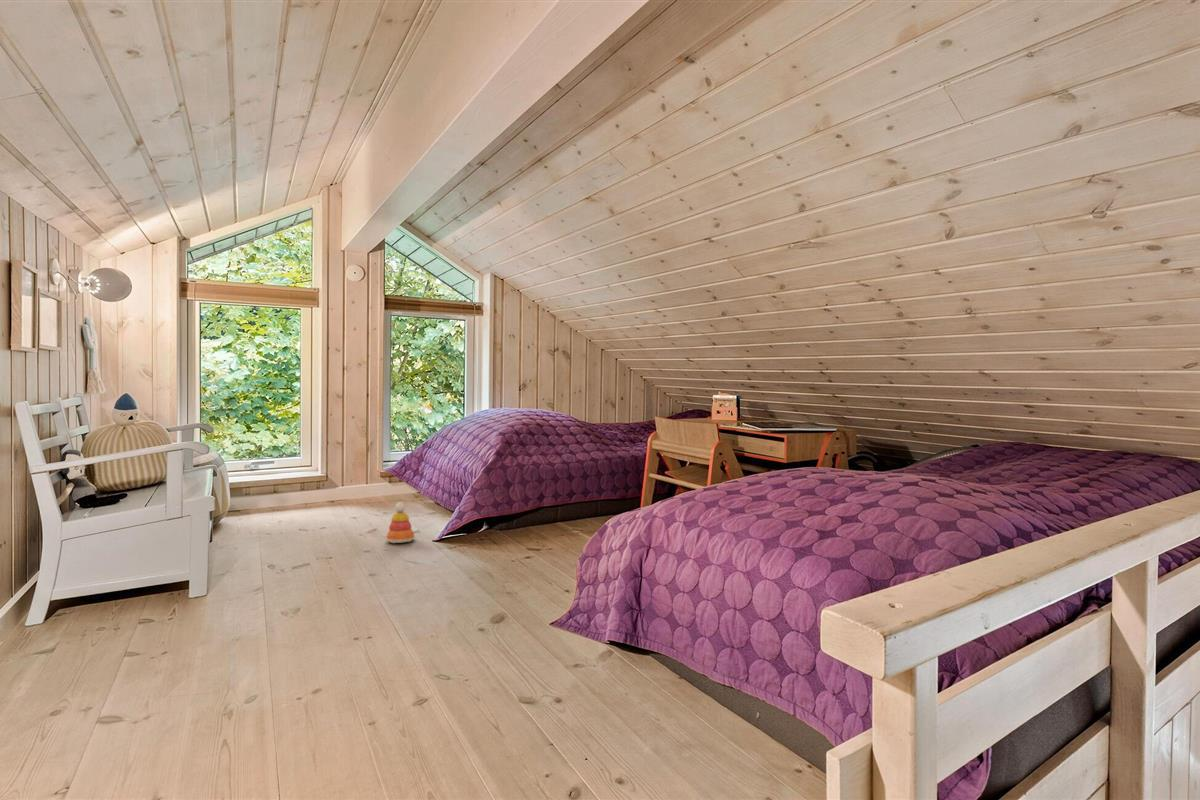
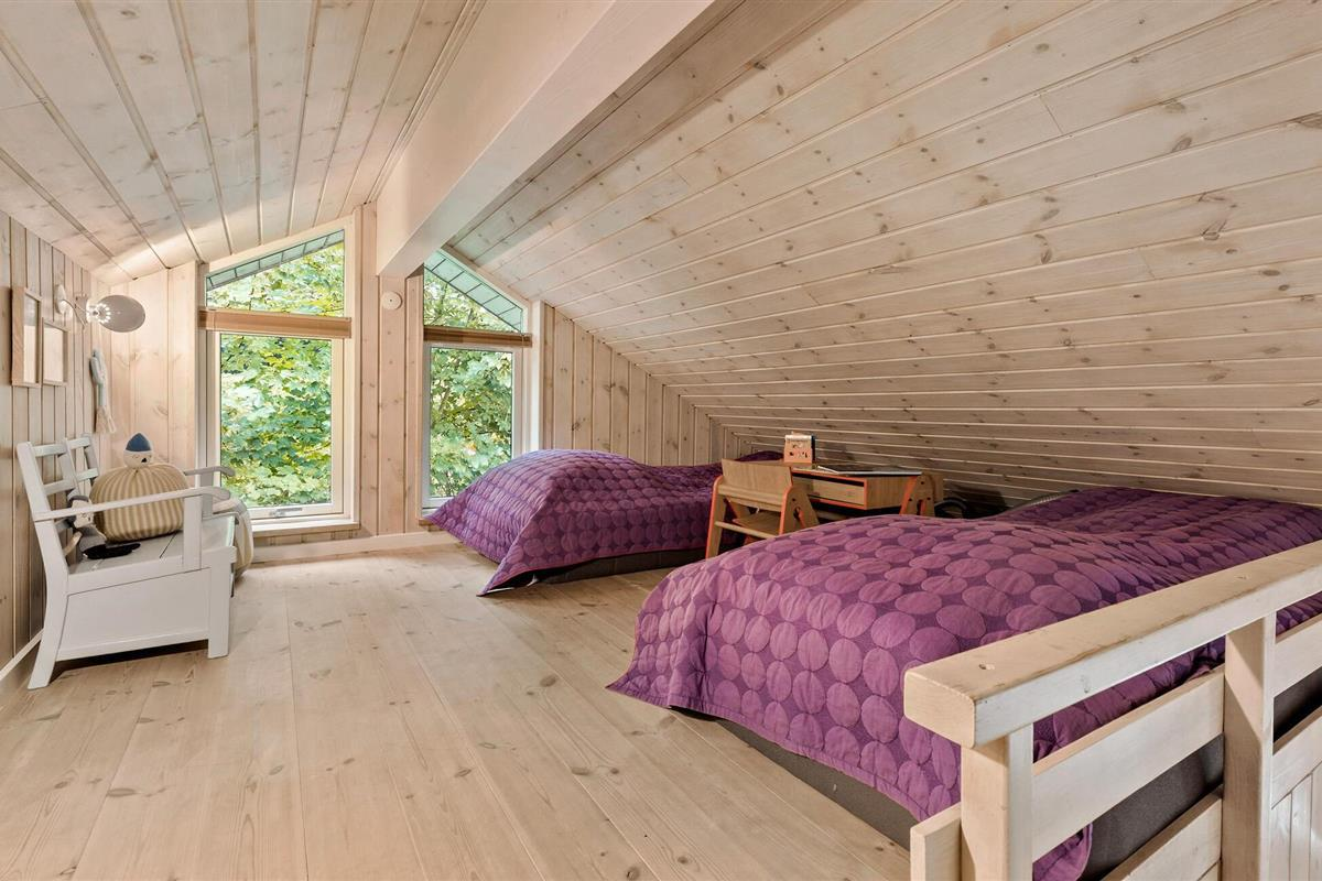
- stacking toy [385,501,416,544]
